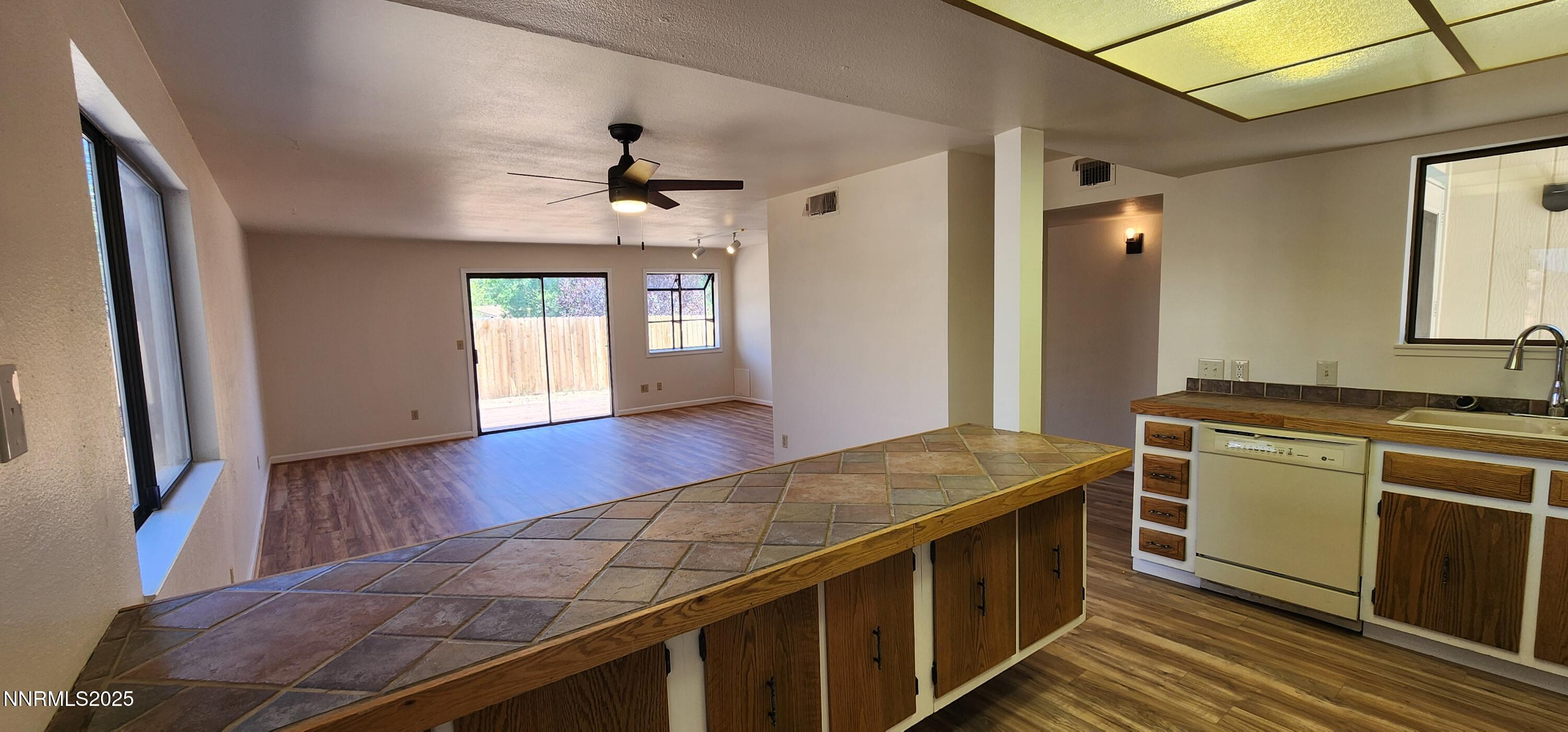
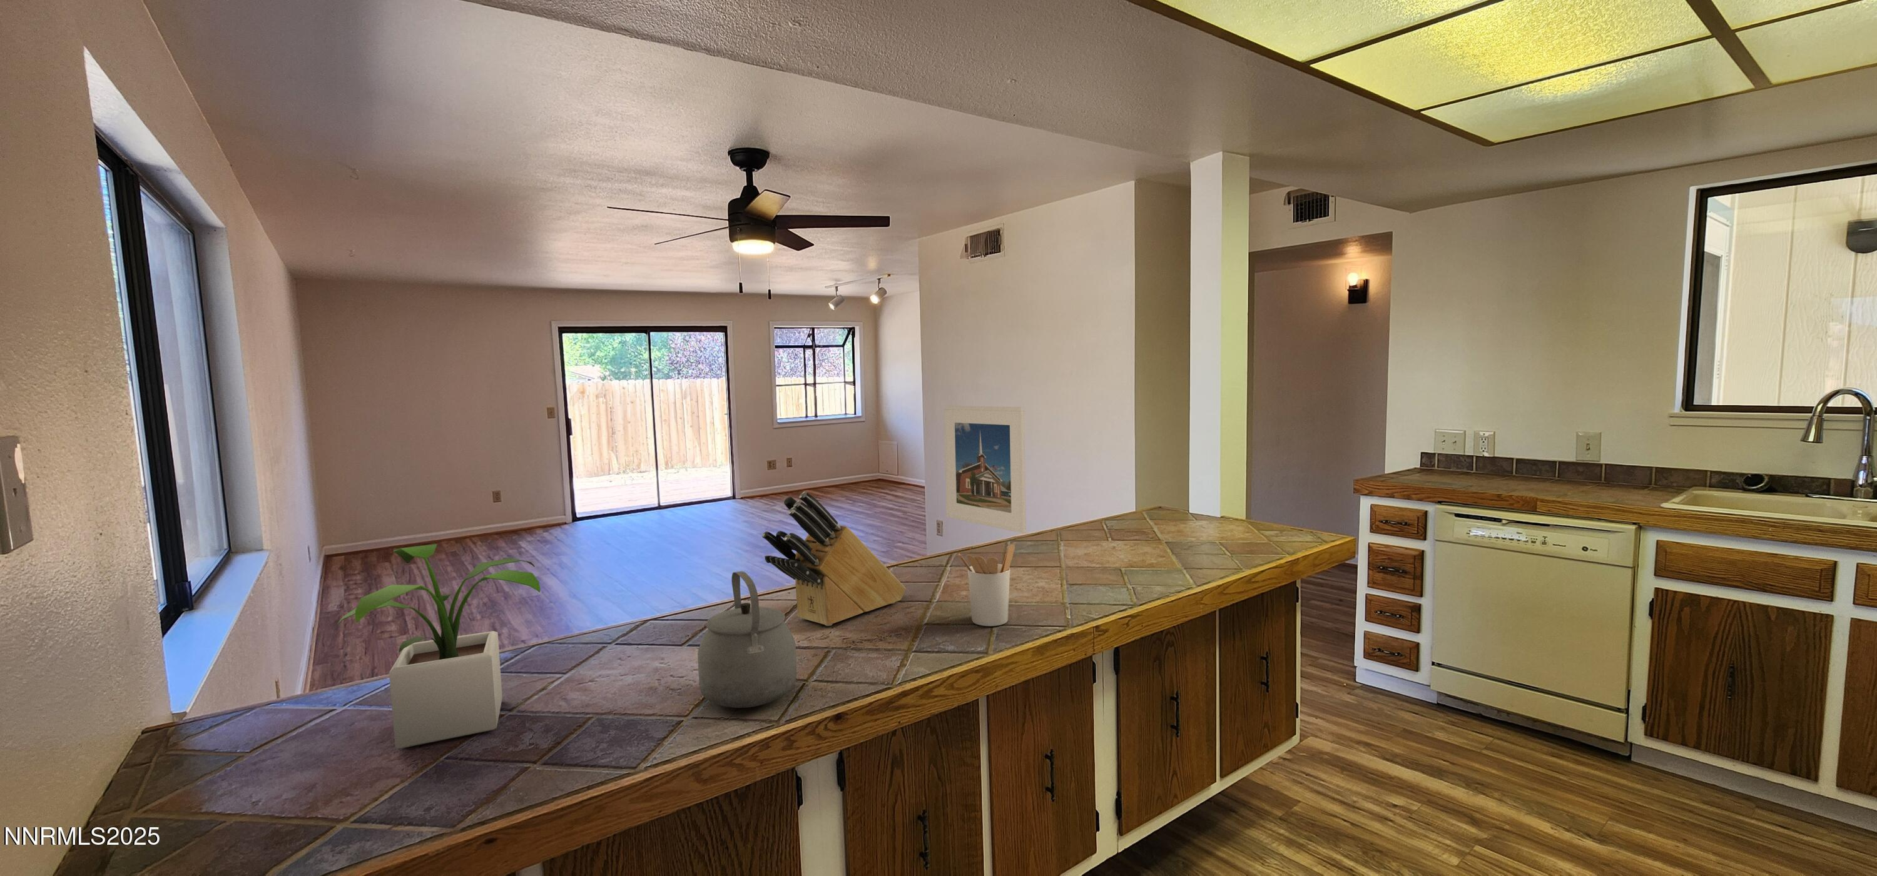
+ utensil holder [958,543,1015,627]
+ potted plant [336,543,541,749]
+ tea kettle [697,571,797,708]
+ knife block [761,491,906,627]
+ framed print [943,406,1027,534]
